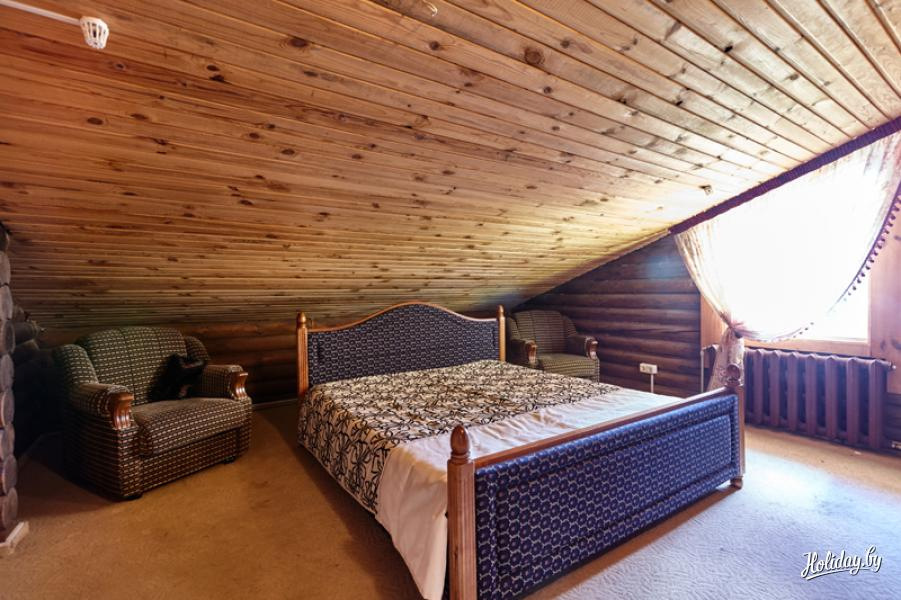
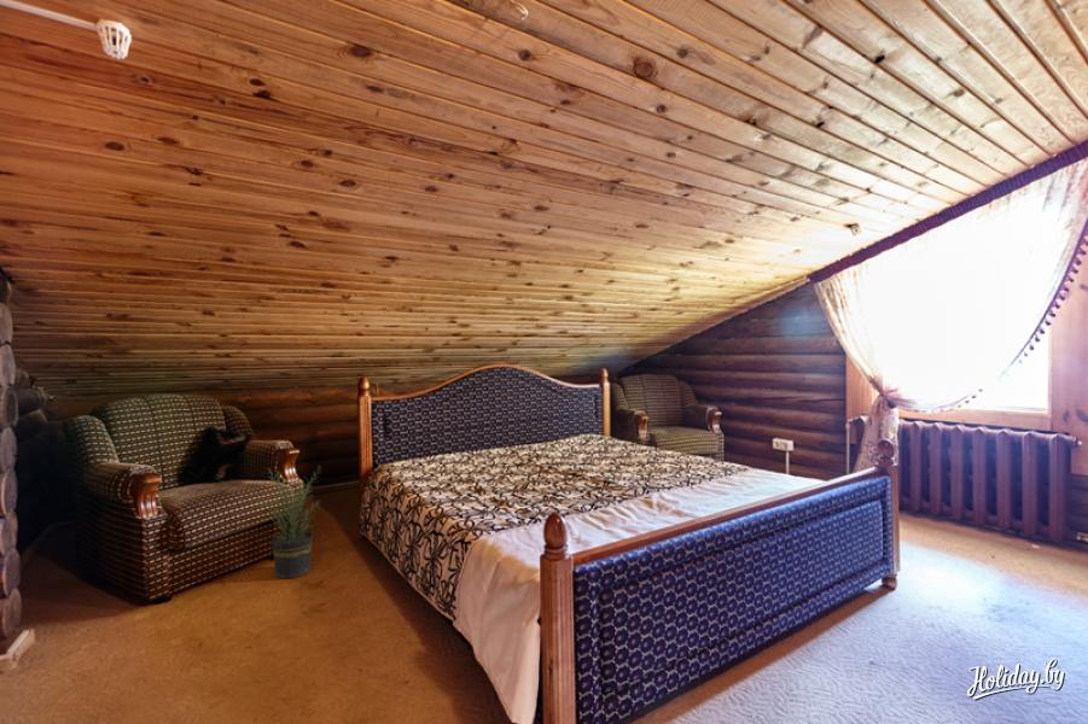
+ potted plant [252,465,321,579]
